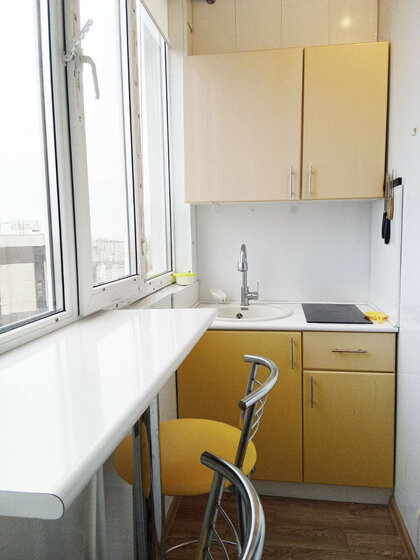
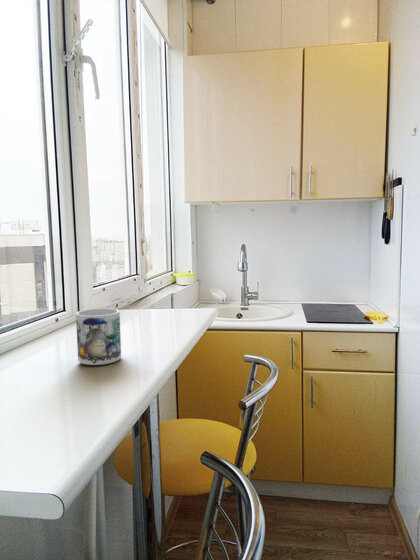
+ mug [75,307,122,366]
